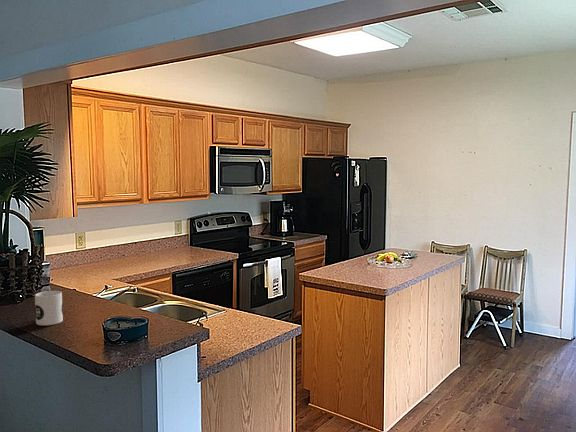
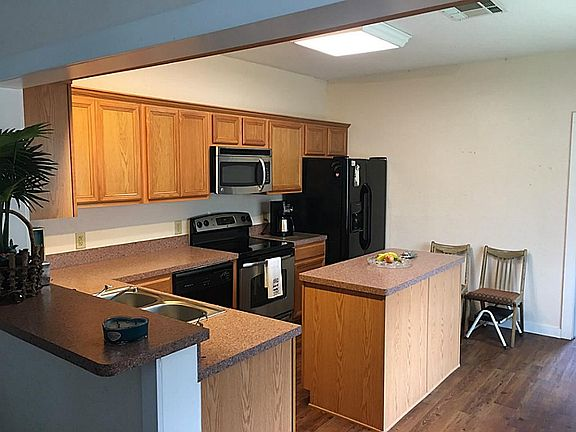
- mug [34,290,64,326]
